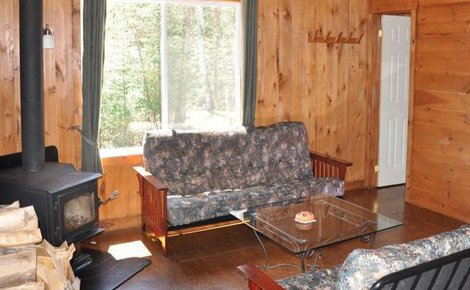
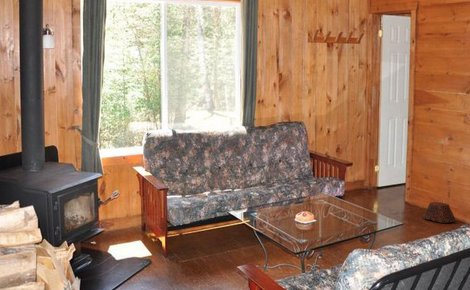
+ woven basket [421,201,457,224]
